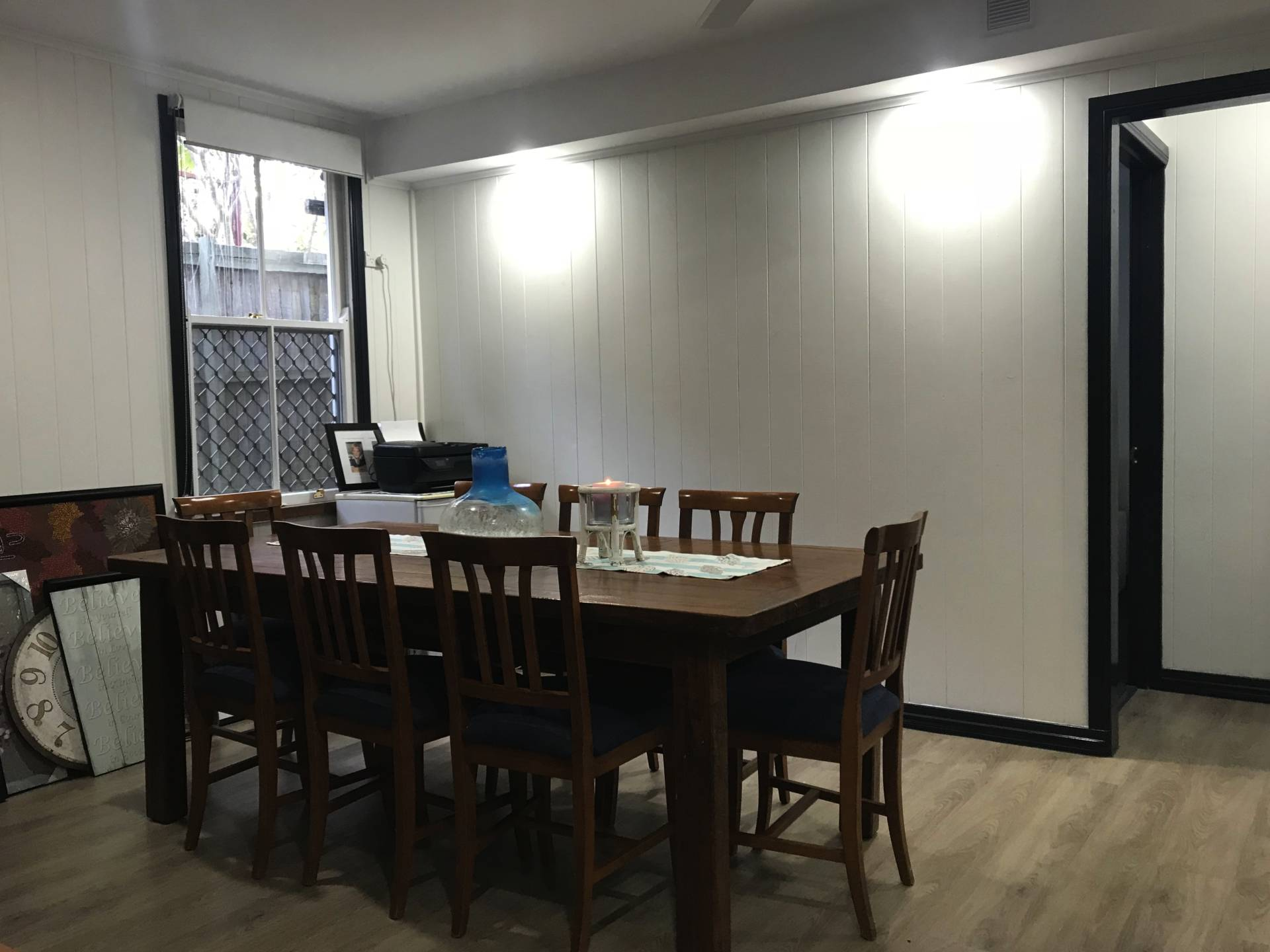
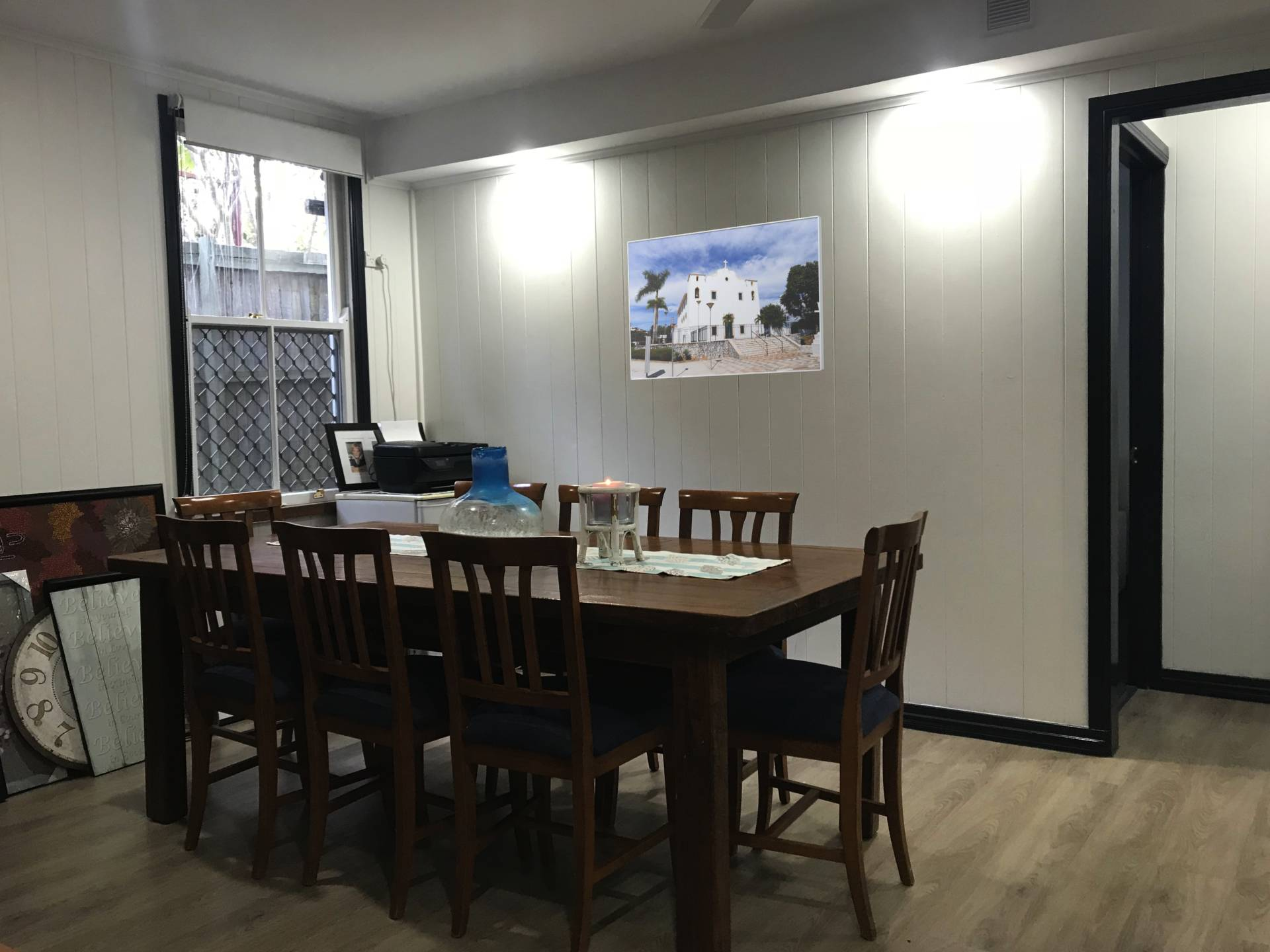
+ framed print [626,215,825,381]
